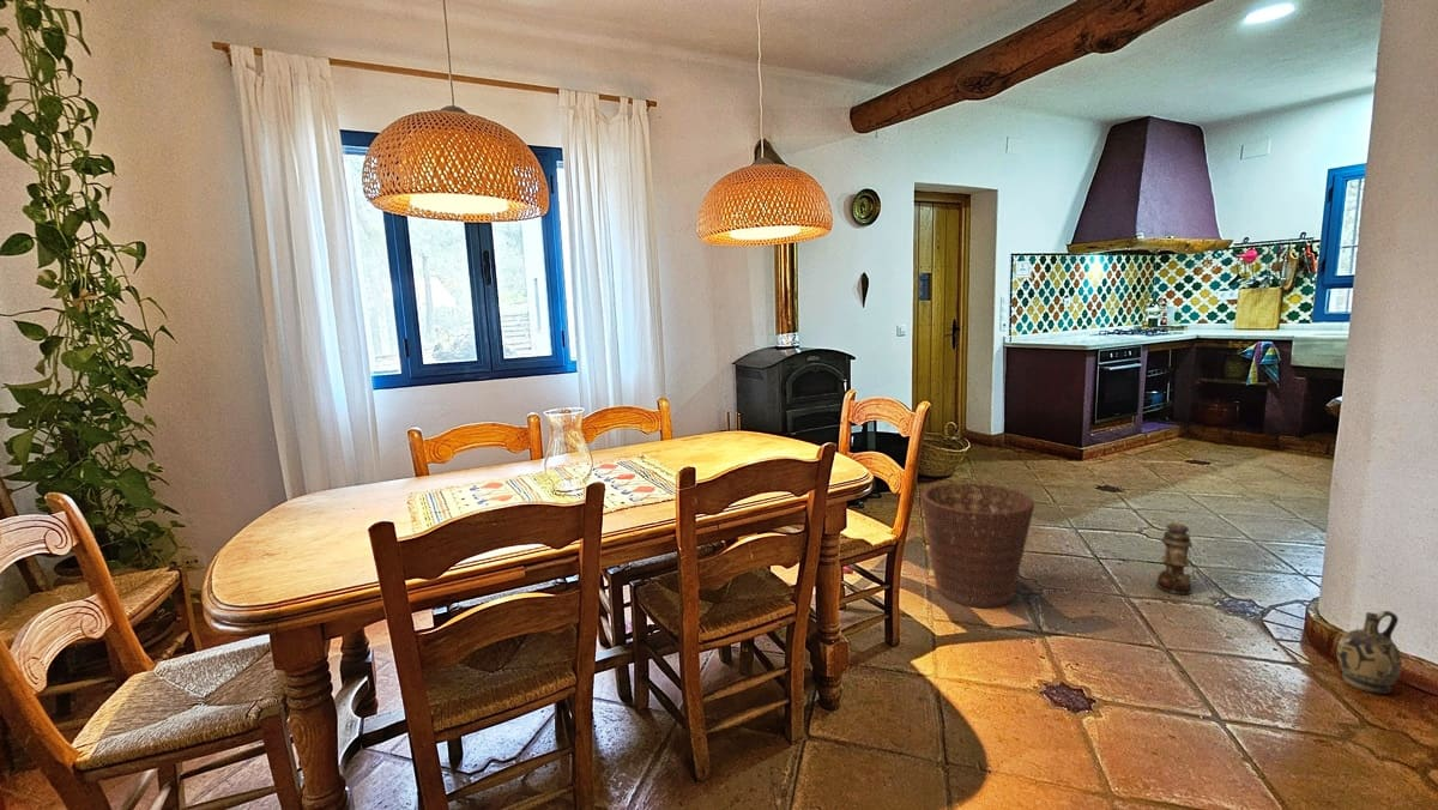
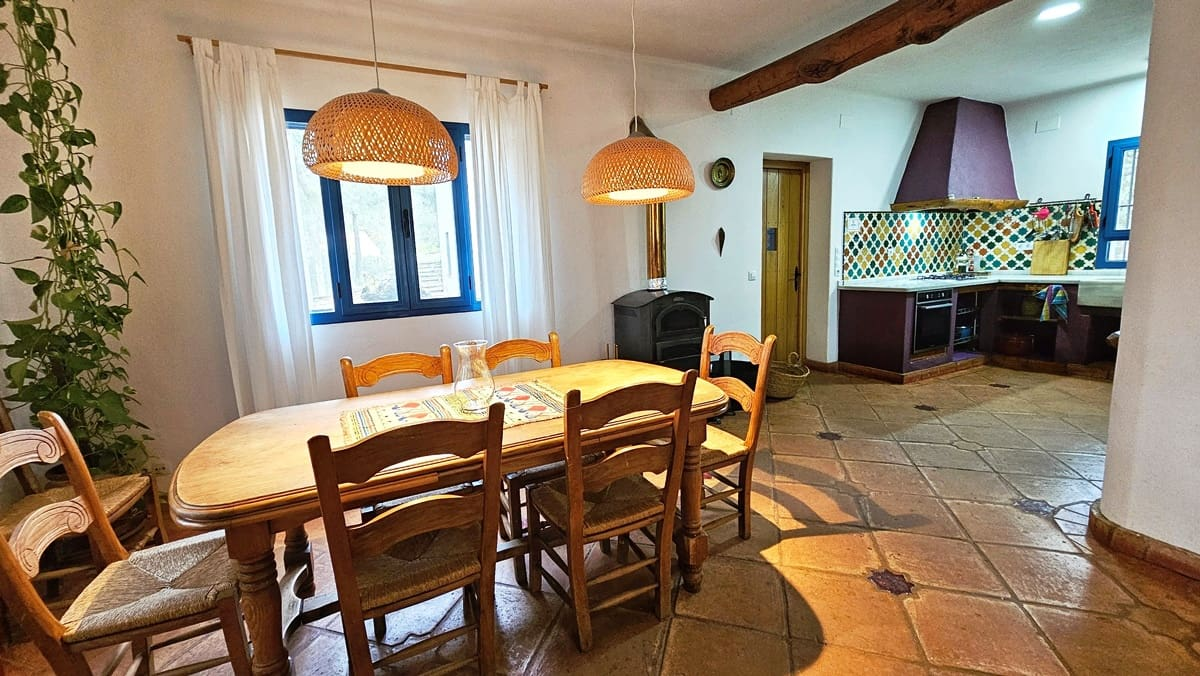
- lantern [1155,521,1196,596]
- ceramic jug [1336,610,1403,695]
- basket [919,482,1035,609]
